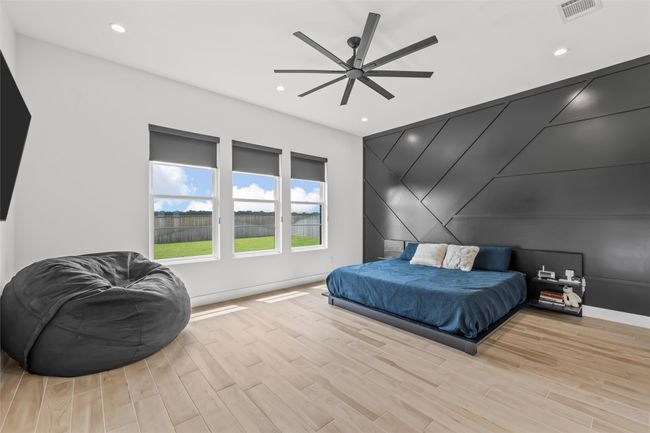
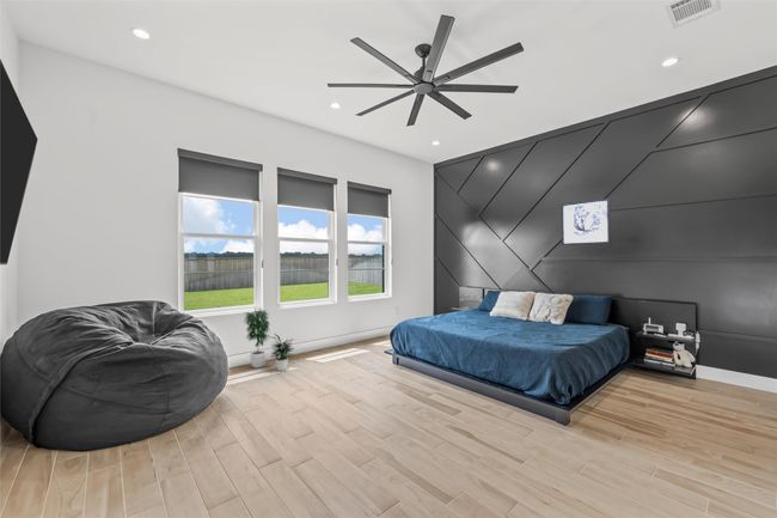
+ potted plant [243,307,295,372]
+ wall art [561,197,612,246]
